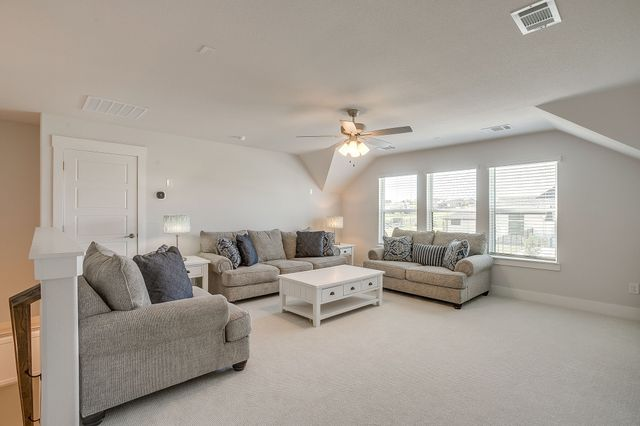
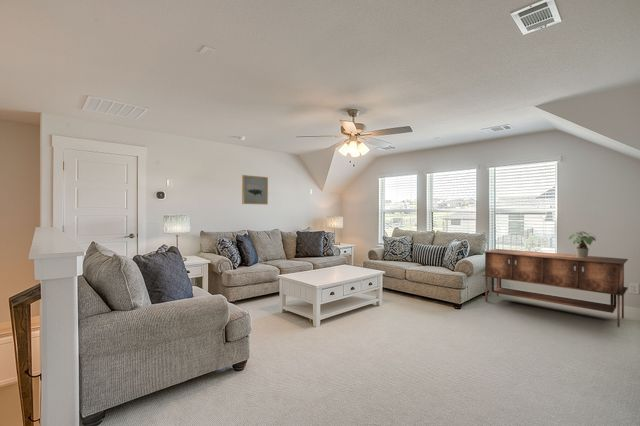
+ potted plant [568,231,598,258]
+ wall art [241,174,269,206]
+ sideboard [481,248,629,328]
